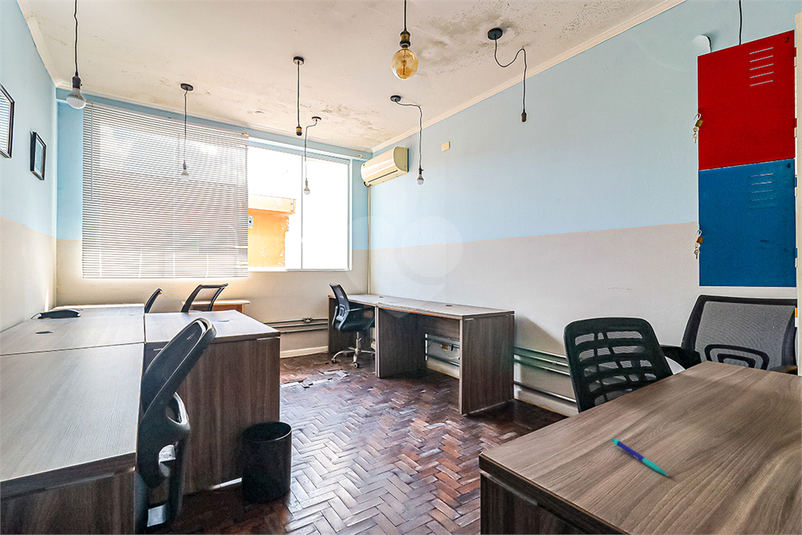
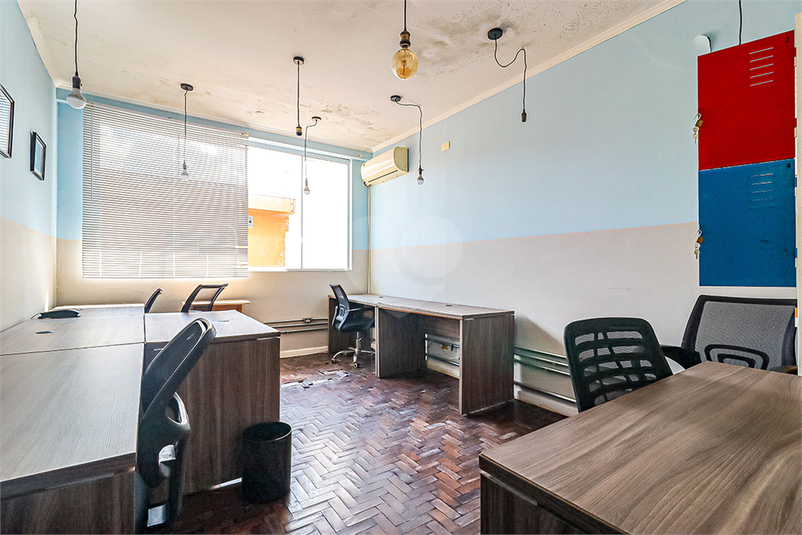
- pen [610,437,668,476]
